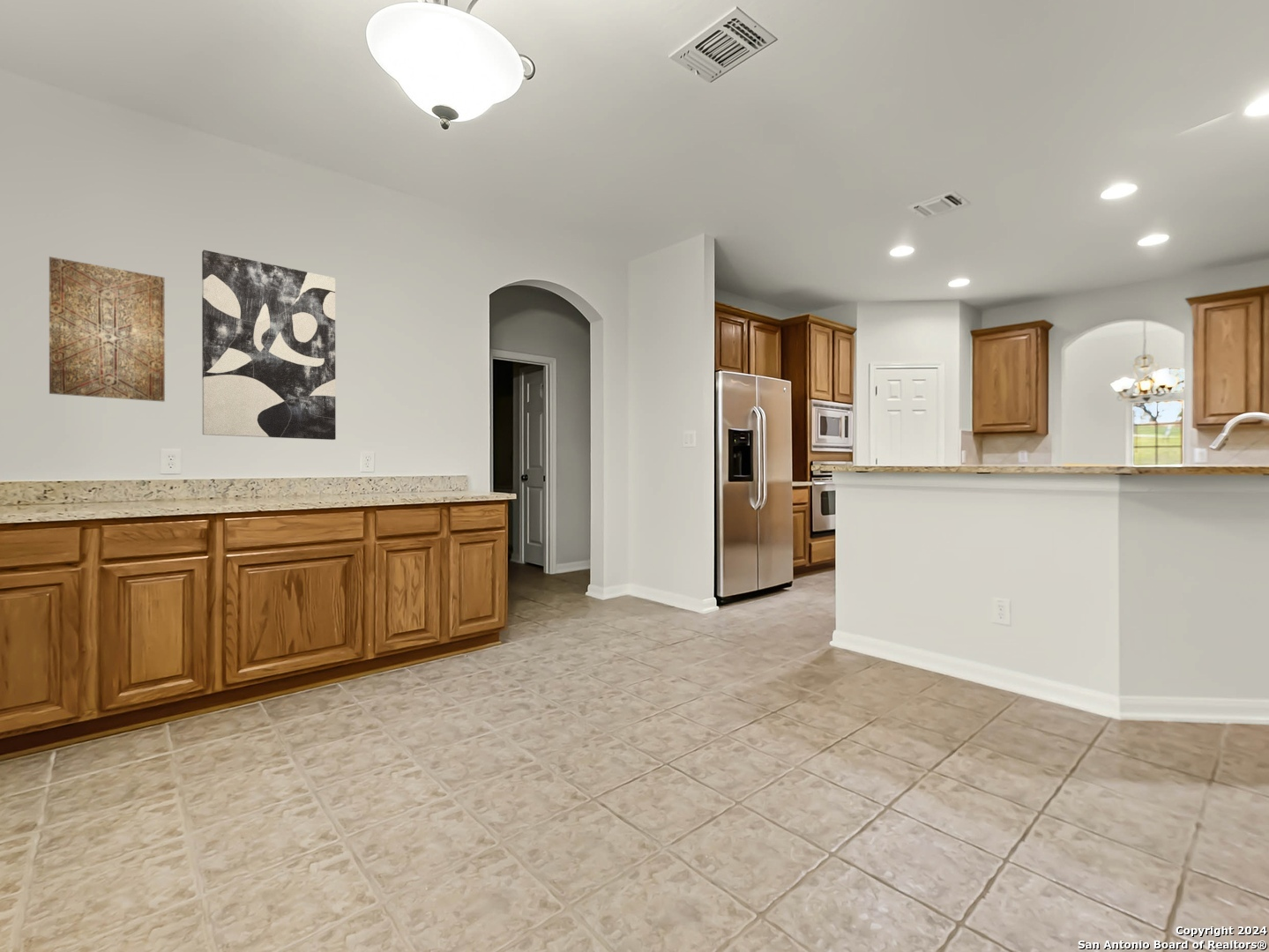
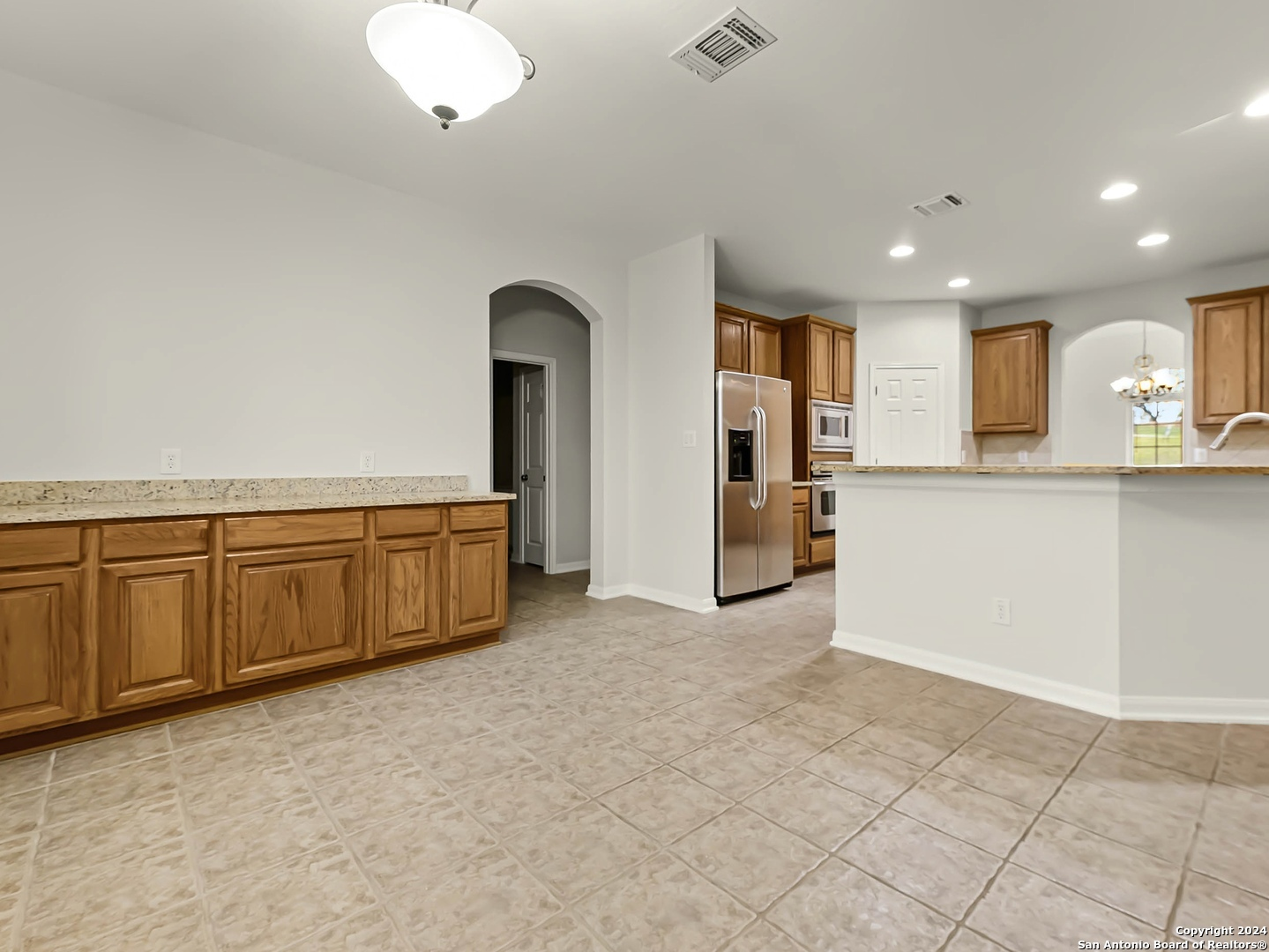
- wall art [49,256,166,403]
- wall art [201,249,337,441]
